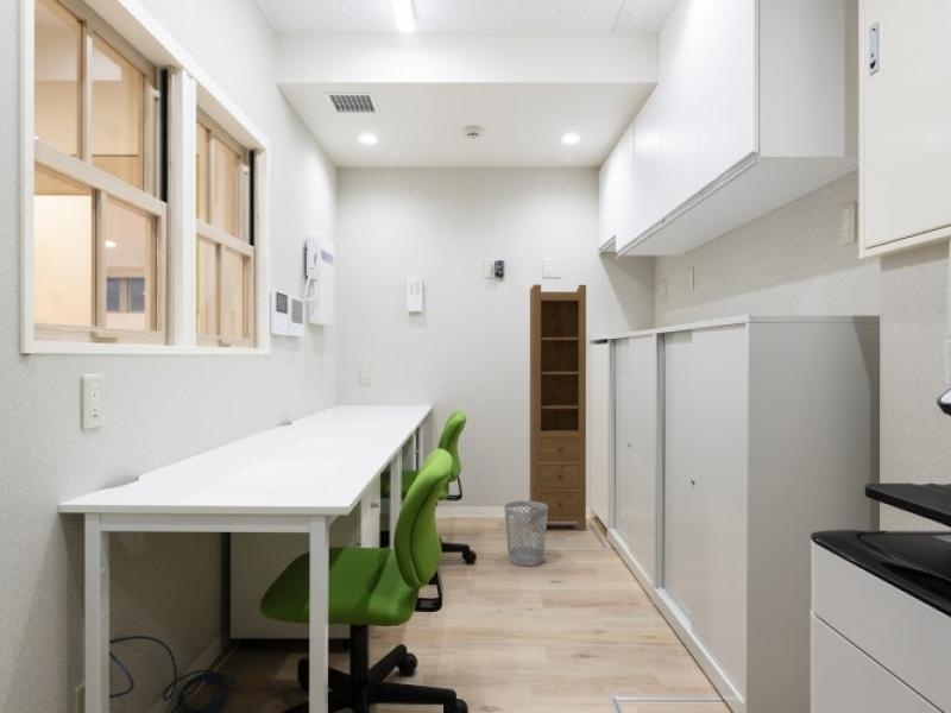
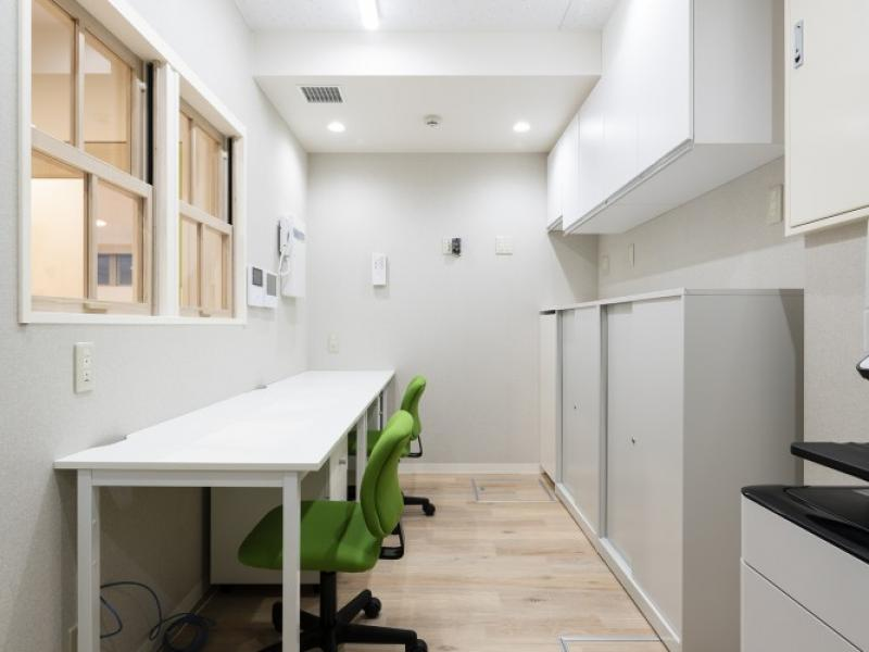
- shelving unit [529,284,587,531]
- wastebasket [503,500,548,567]
